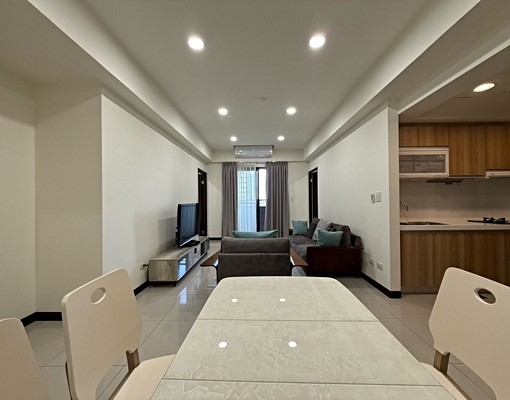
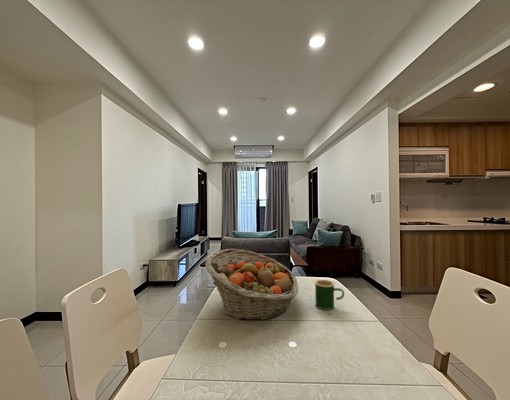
+ mug [314,279,345,311]
+ fruit basket [204,248,299,322]
